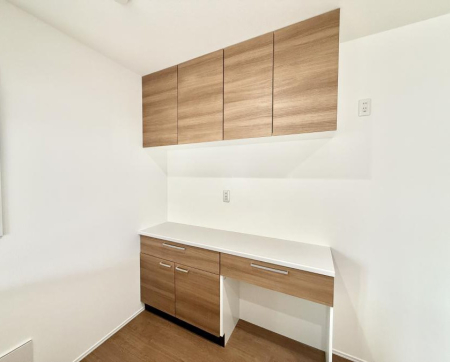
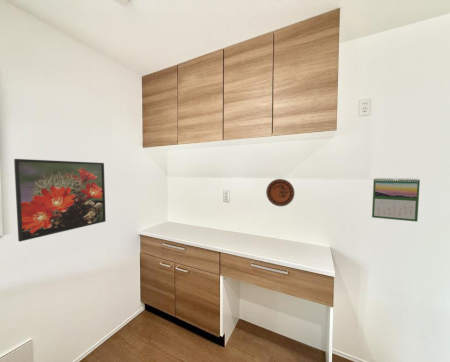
+ calendar [371,177,421,223]
+ decorative plate [265,178,295,207]
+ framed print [13,158,107,243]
